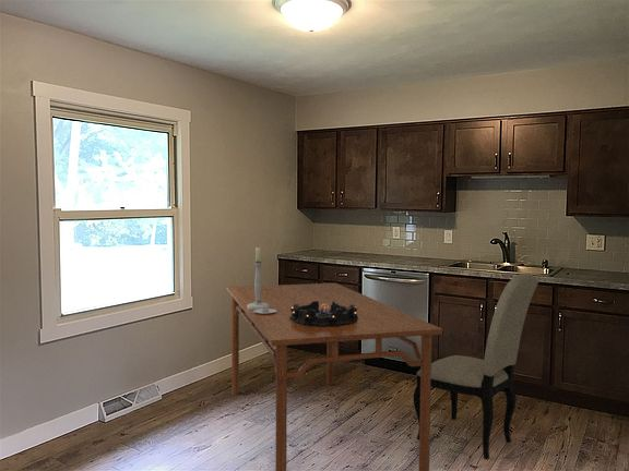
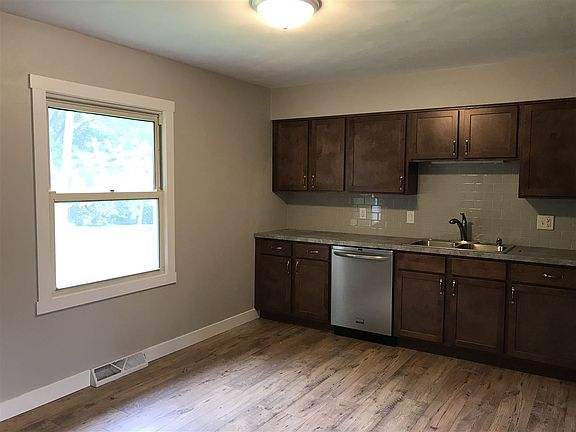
- decorative bowl [289,301,358,327]
- candlestick [247,245,276,314]
- dining table [226,282,443,471]
- dining chair [413,273,539,460]
